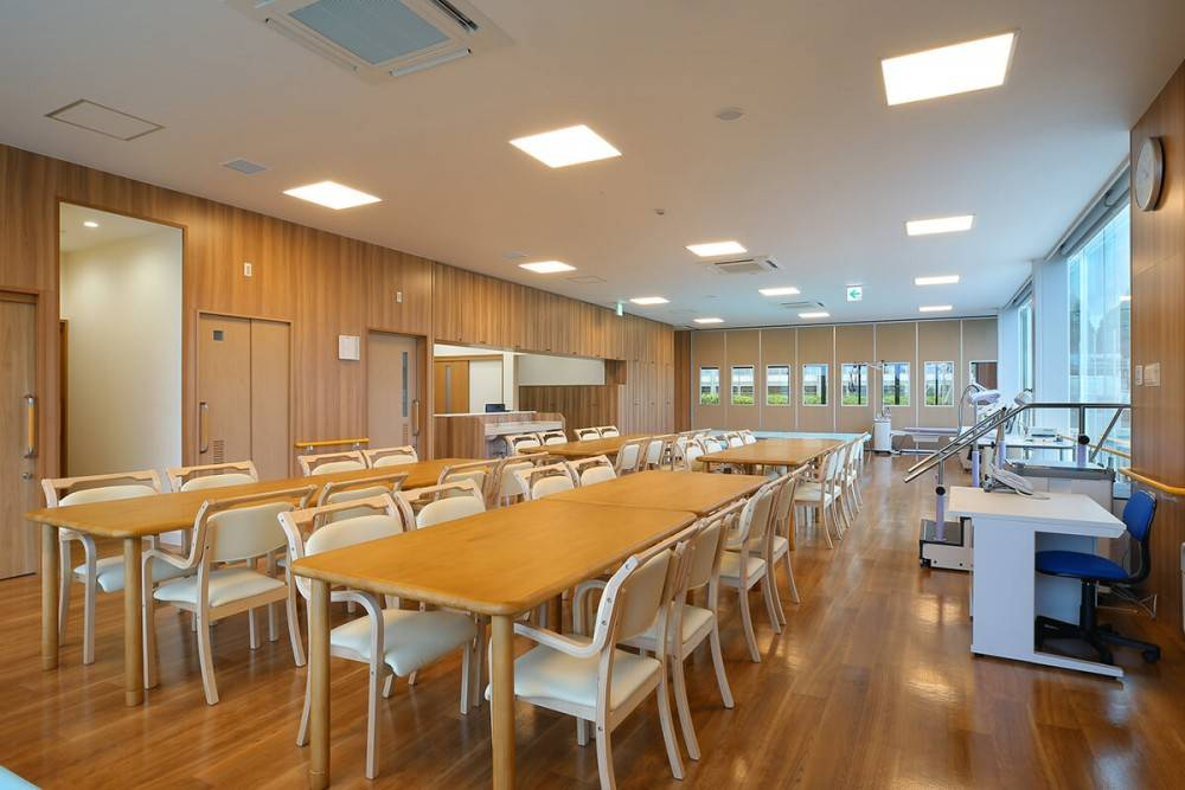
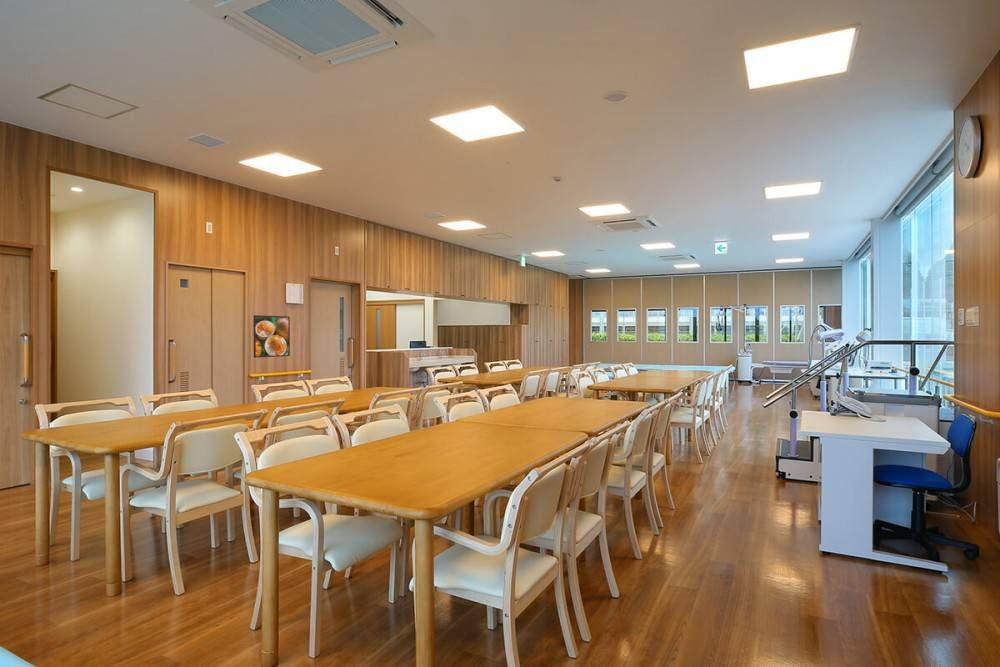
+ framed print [253,314,291,359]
